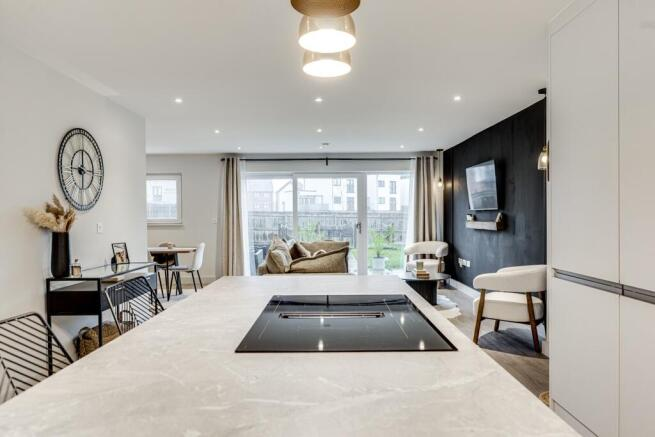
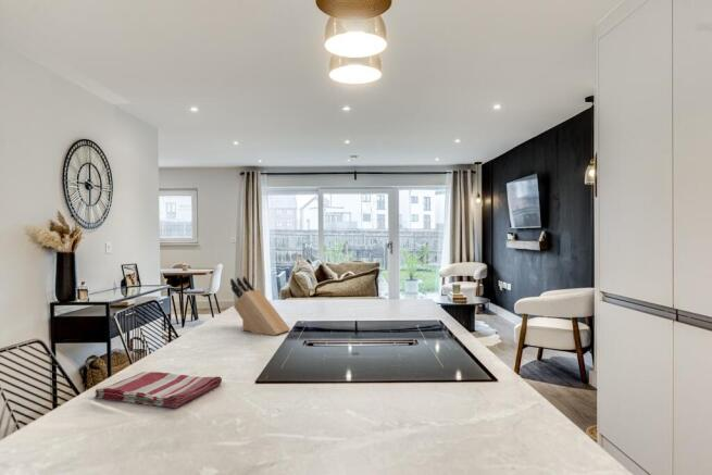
+ dish towel [93,371,223,409]
+ knife block [229,275,291,337]
